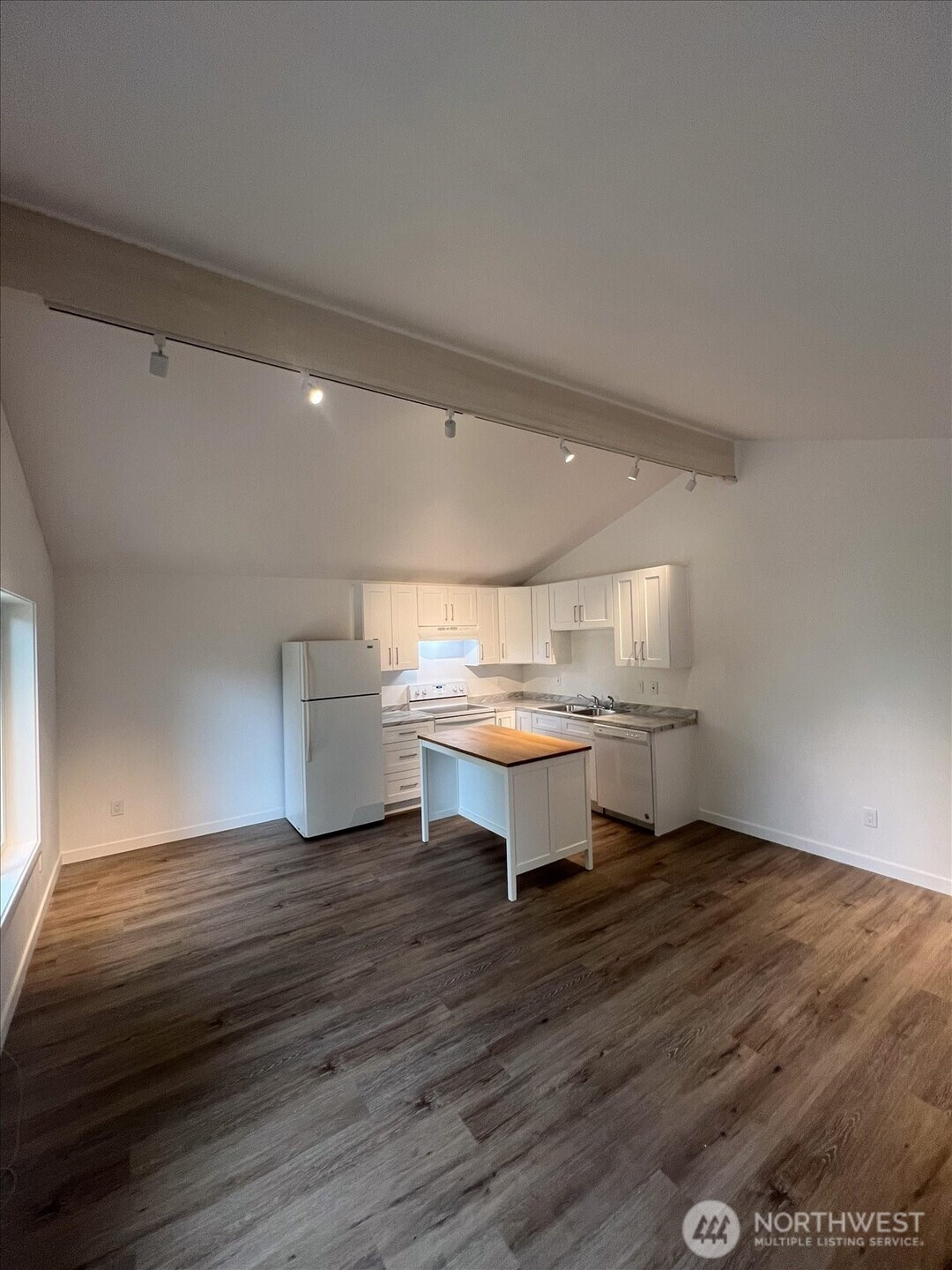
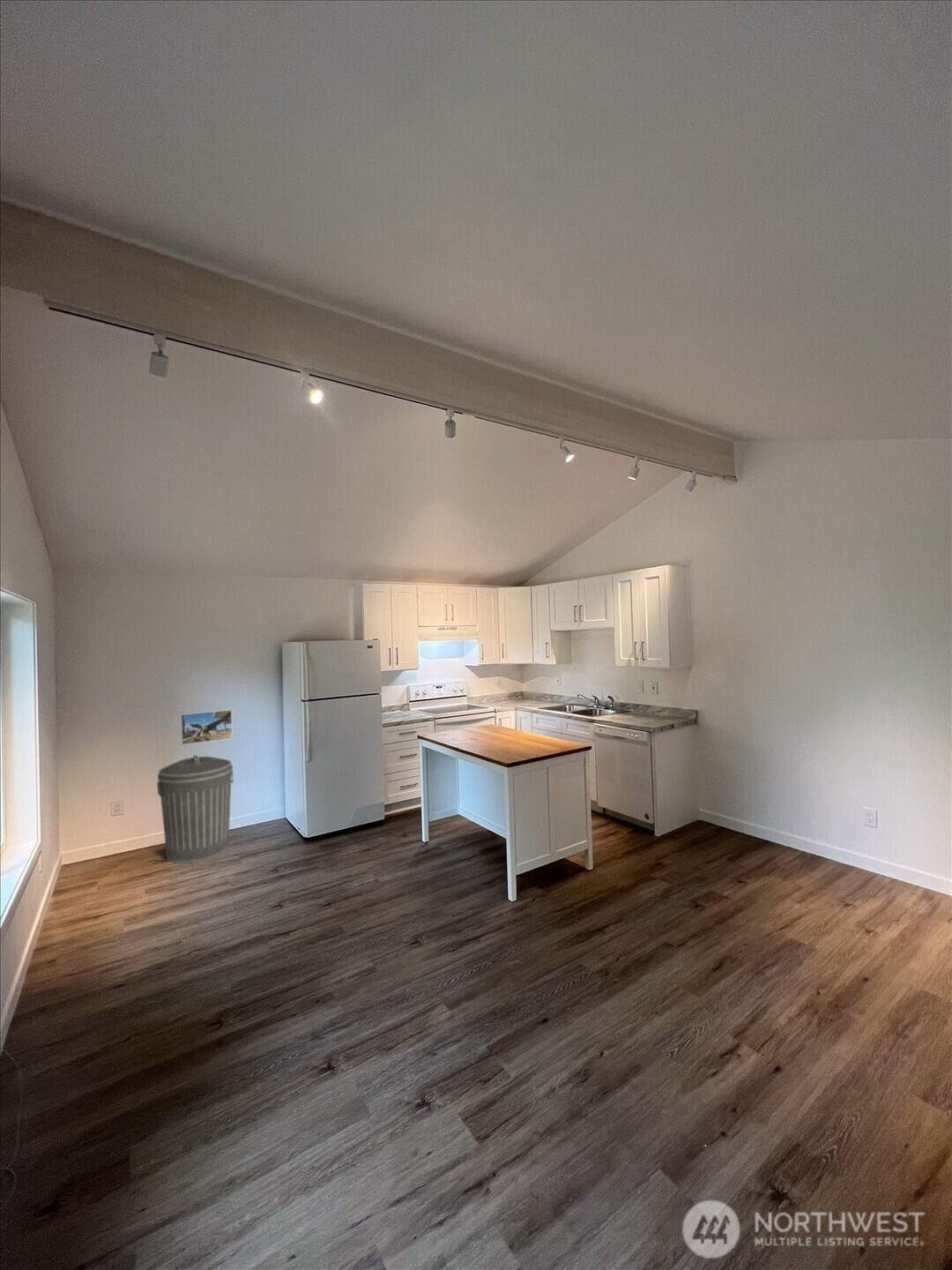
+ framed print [180,708,234,746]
+ trash can [156,754,234,864]
